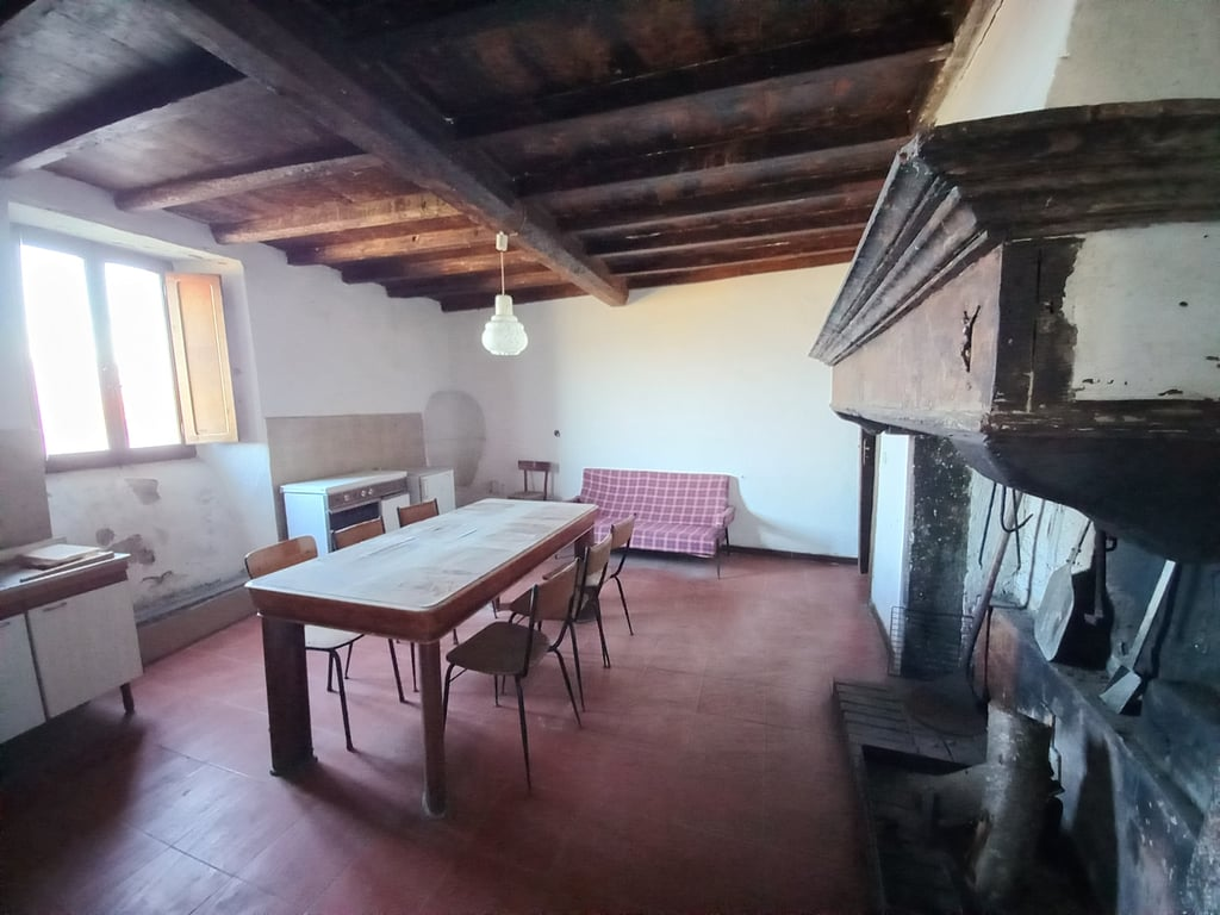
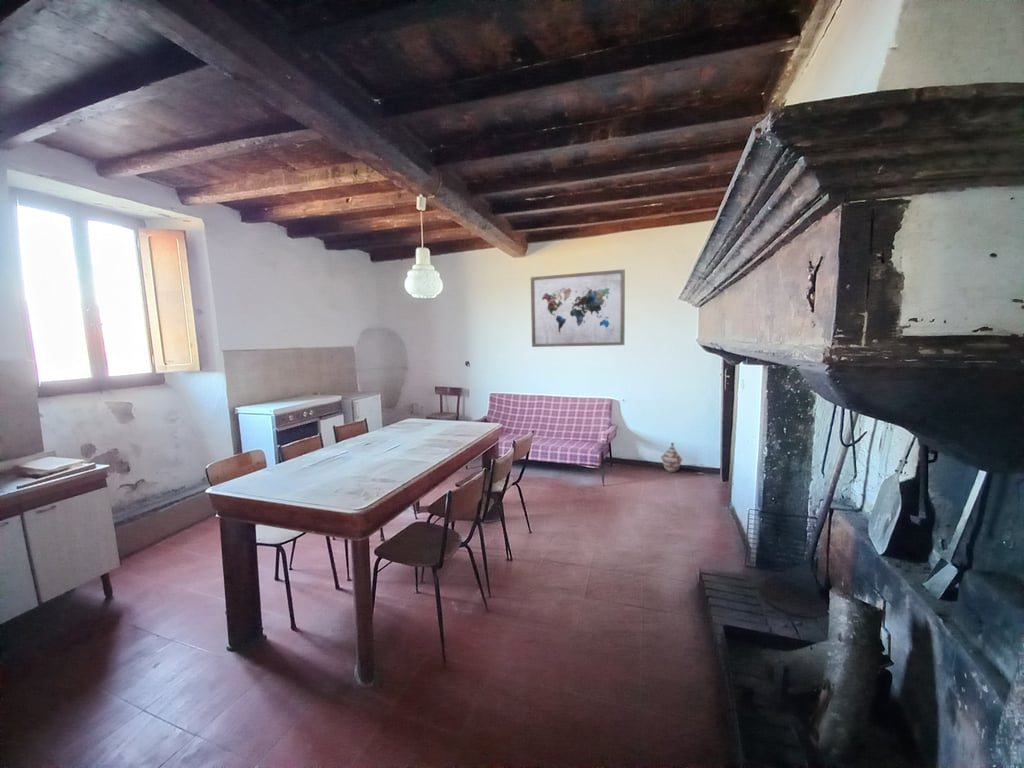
+ wall art [530,268,626,348]
+ woven basket [660,442,683,473]
